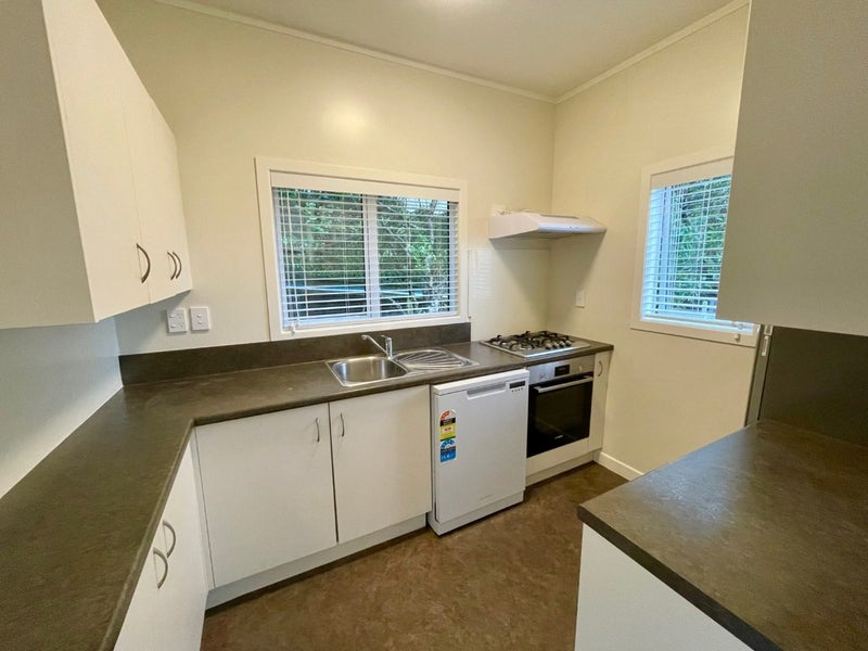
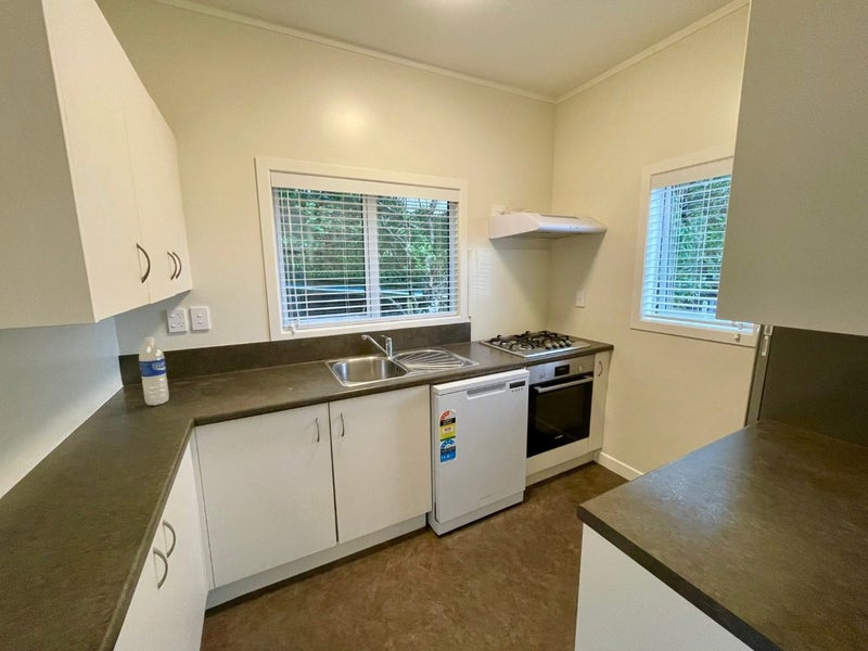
+ water bottle [138,336,170,407]
